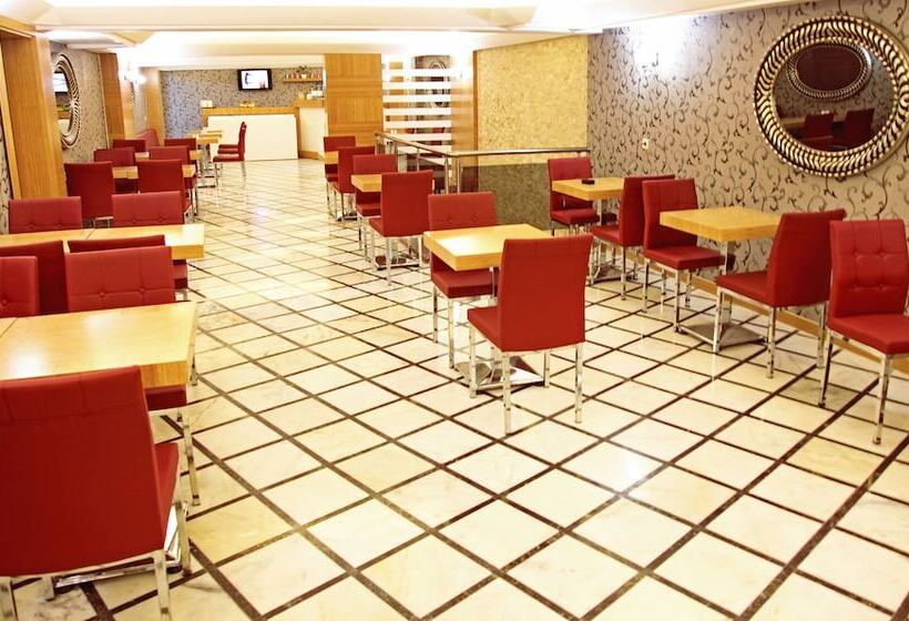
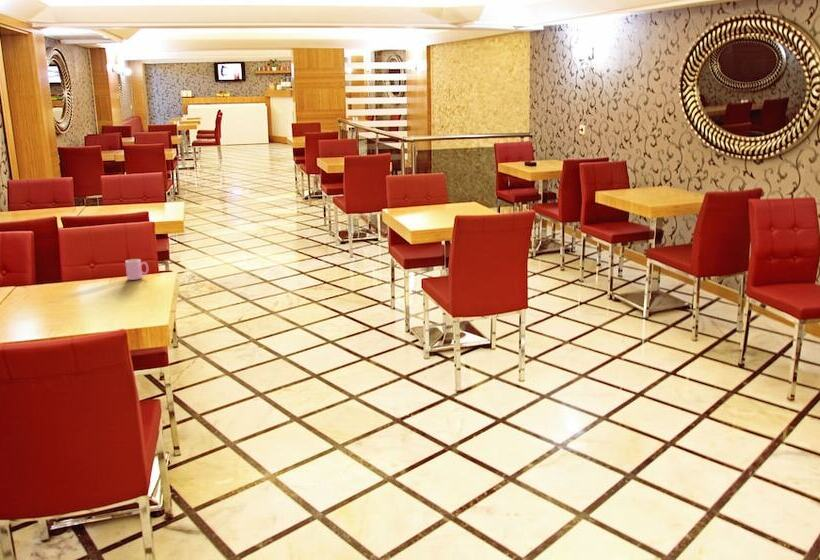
+ cup [124,258,149,281]
